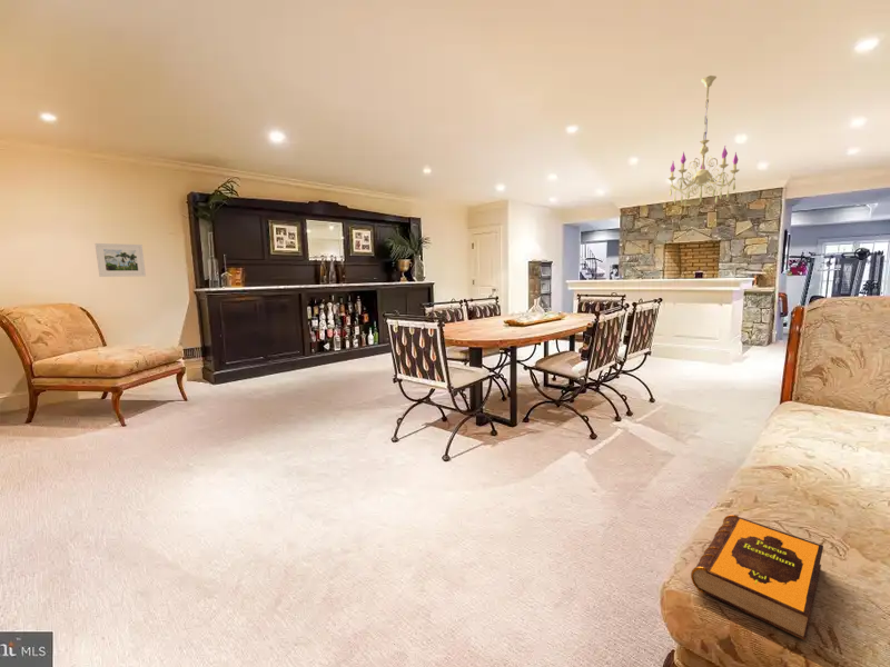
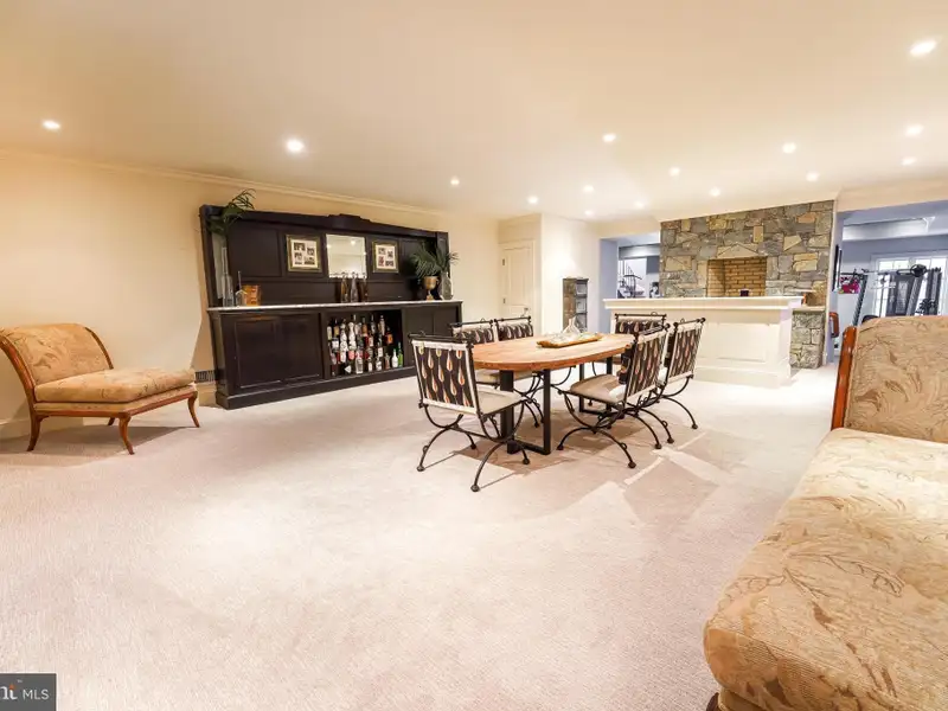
- hardback book [690,514,824,641]
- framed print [95,242,147,278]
- chandelier [668,74,740,207]
